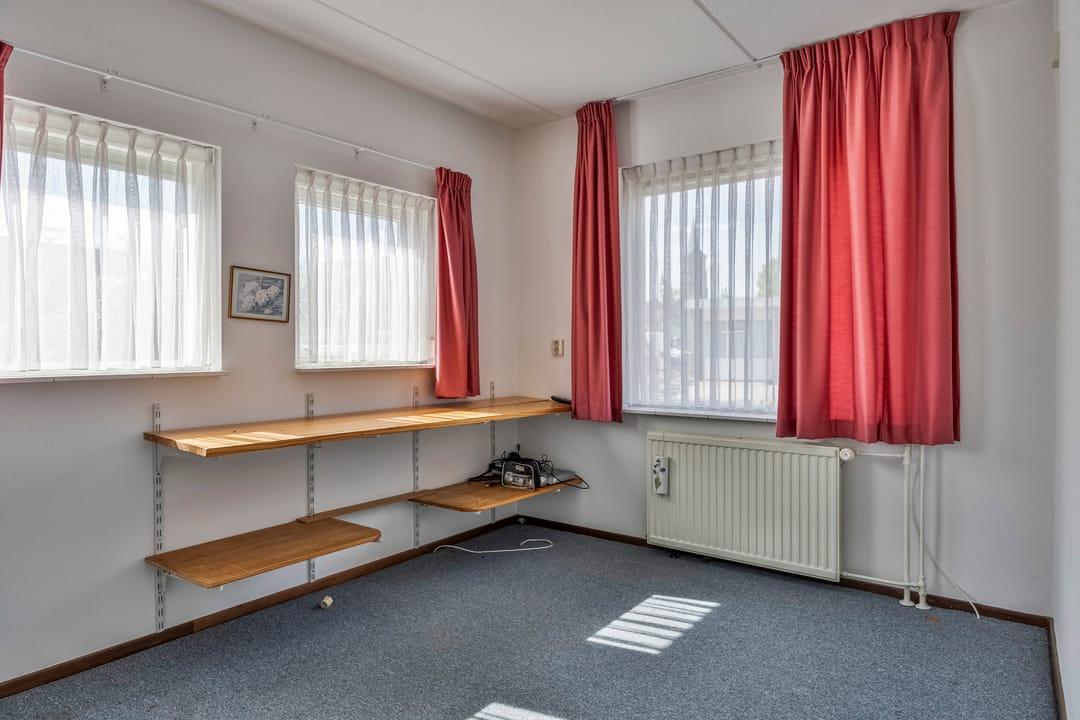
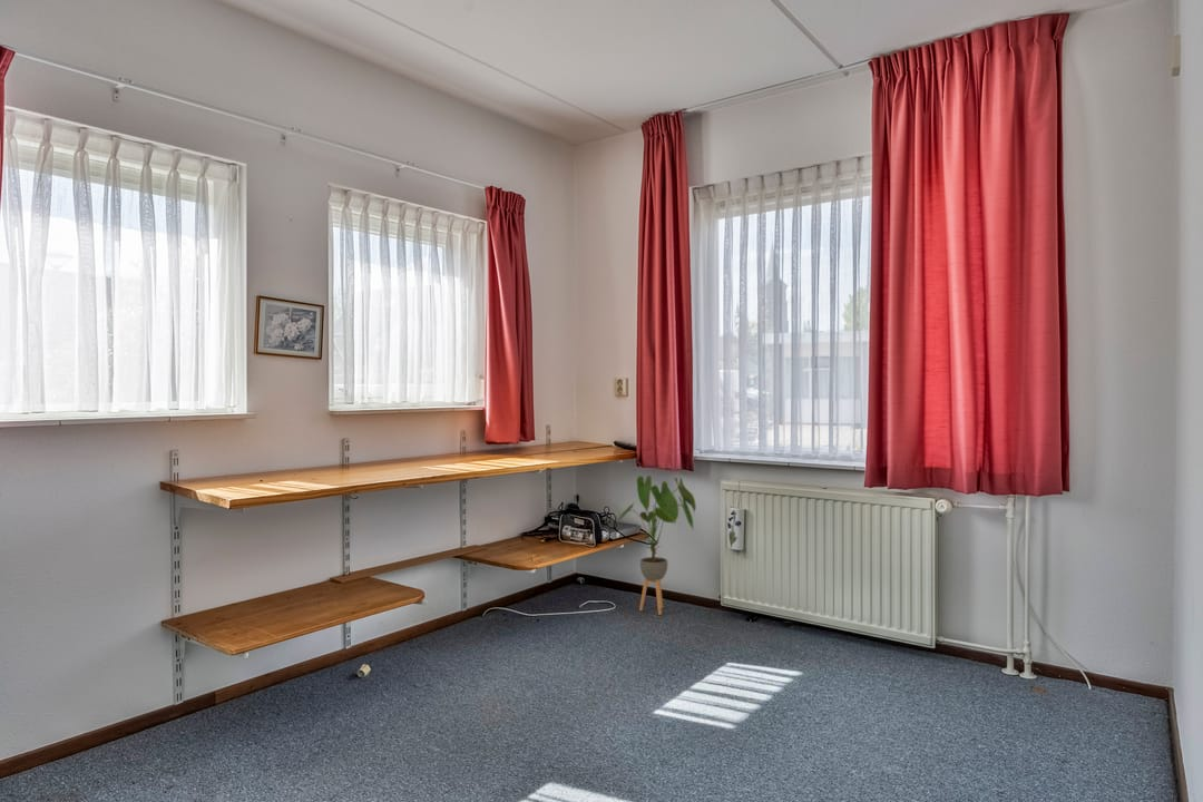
+ house plant [616,475,697,616]
